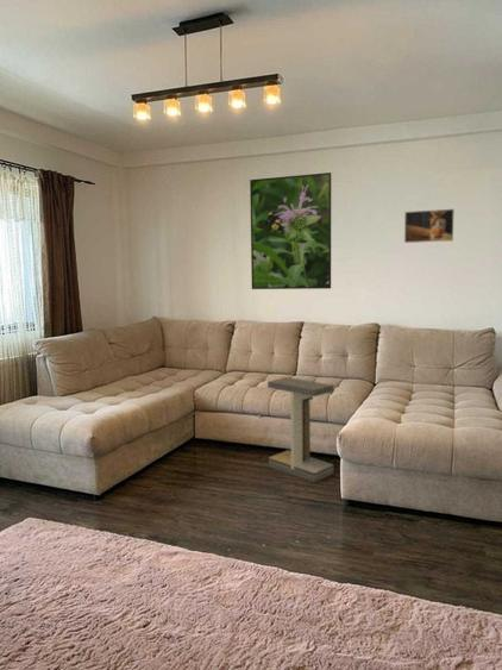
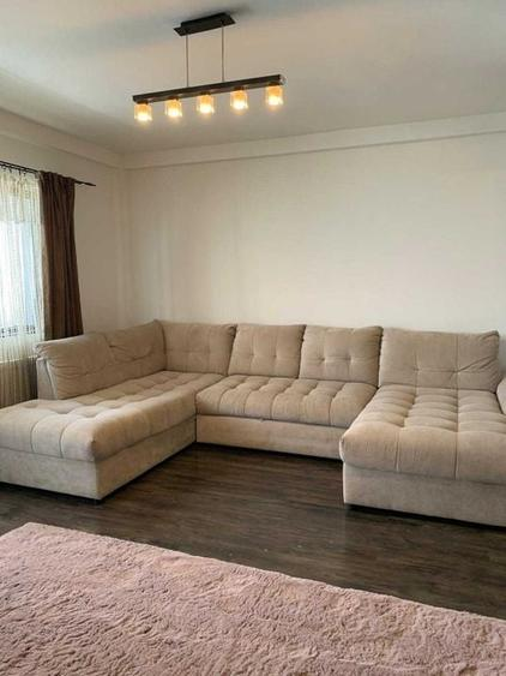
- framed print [403,208,456,244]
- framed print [249,171,332,290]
- side table [266,376,335,484]
